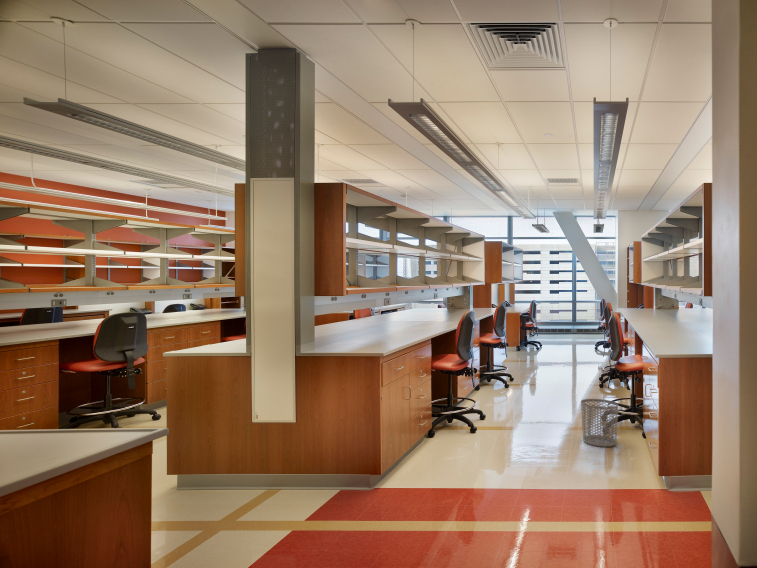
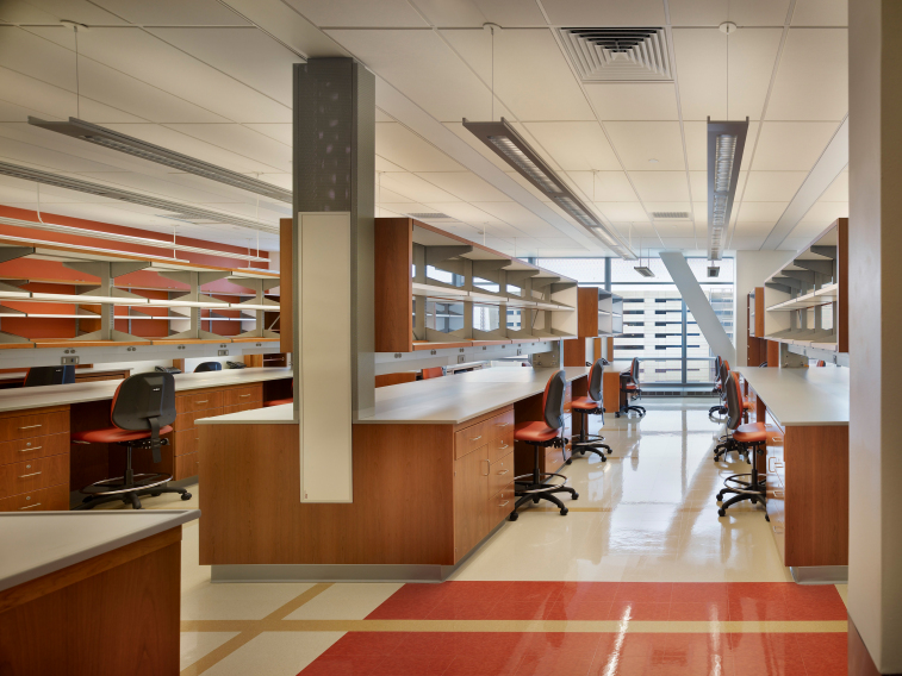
- waste bin [580,398,619,448]
